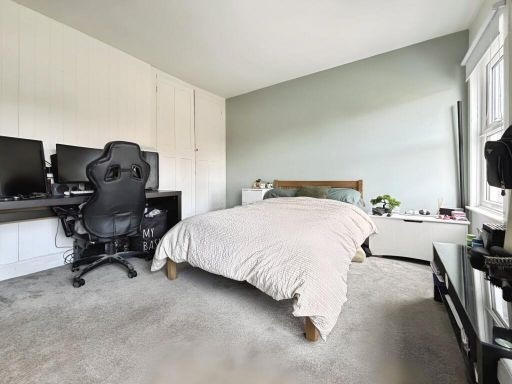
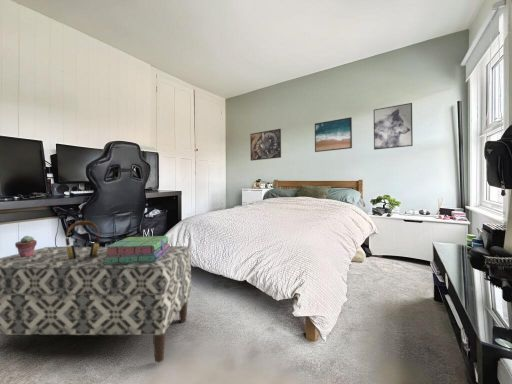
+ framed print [314,116,353,153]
+ potted succulent [14,235,38,258]
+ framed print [249,128,282,162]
+ headphones [65,220,101,259]
+ stack of books [103,235,171,264]
+ bench [0,245,192,363]
+ wall art [373,102,414,151]
